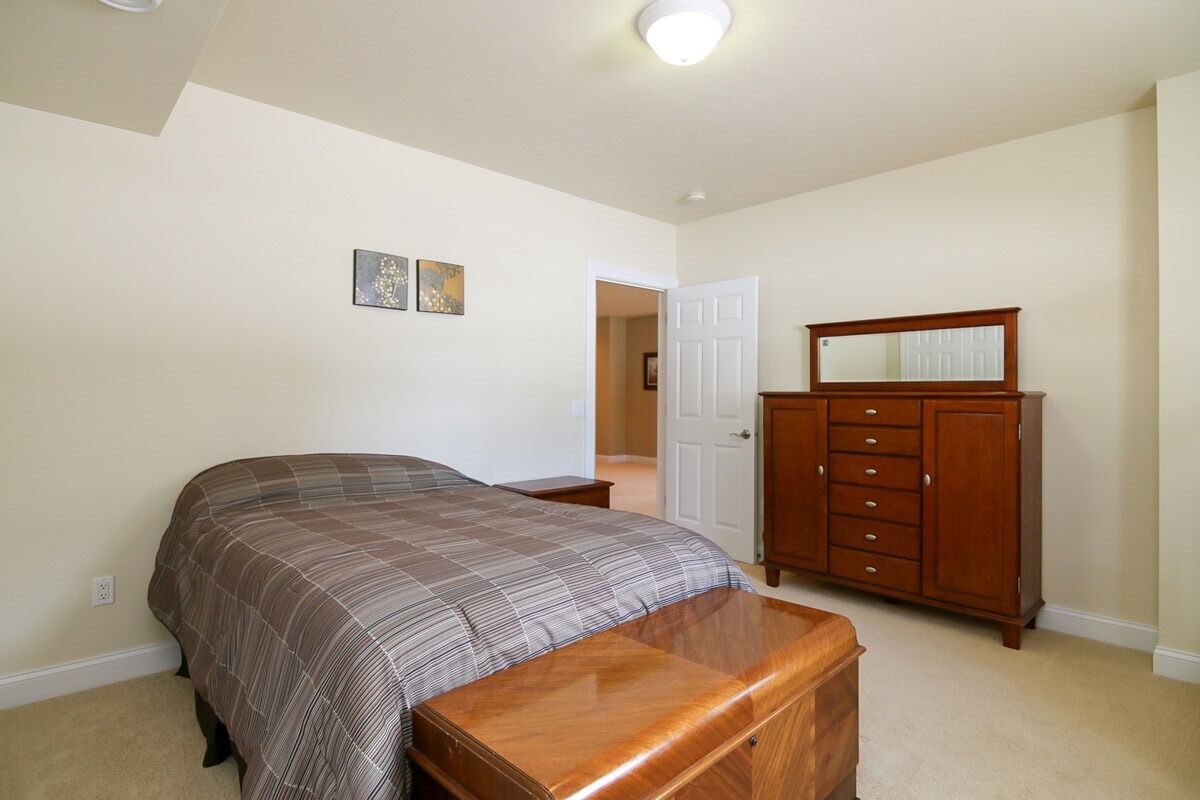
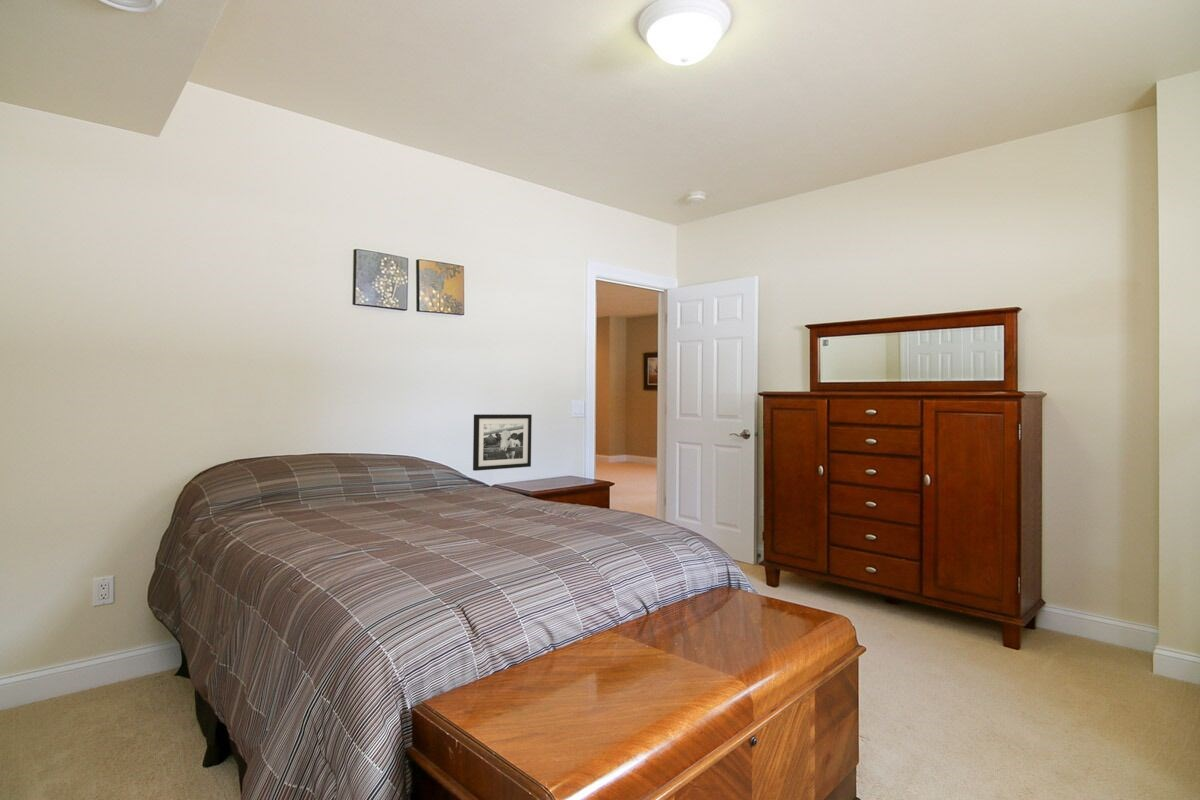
+ picture frame [472,413,533,472]
